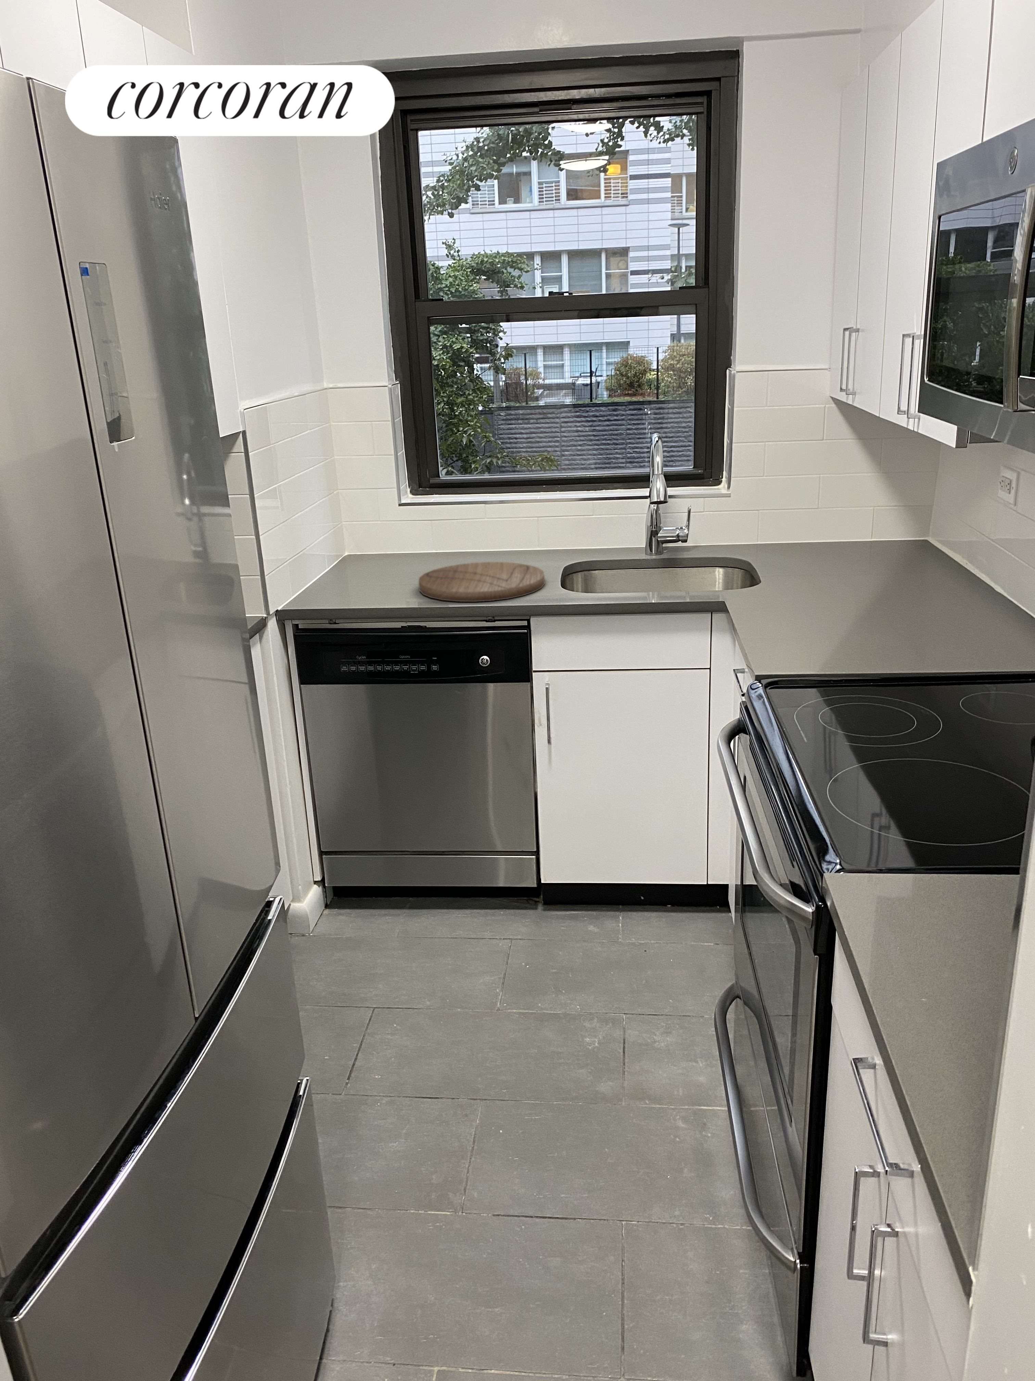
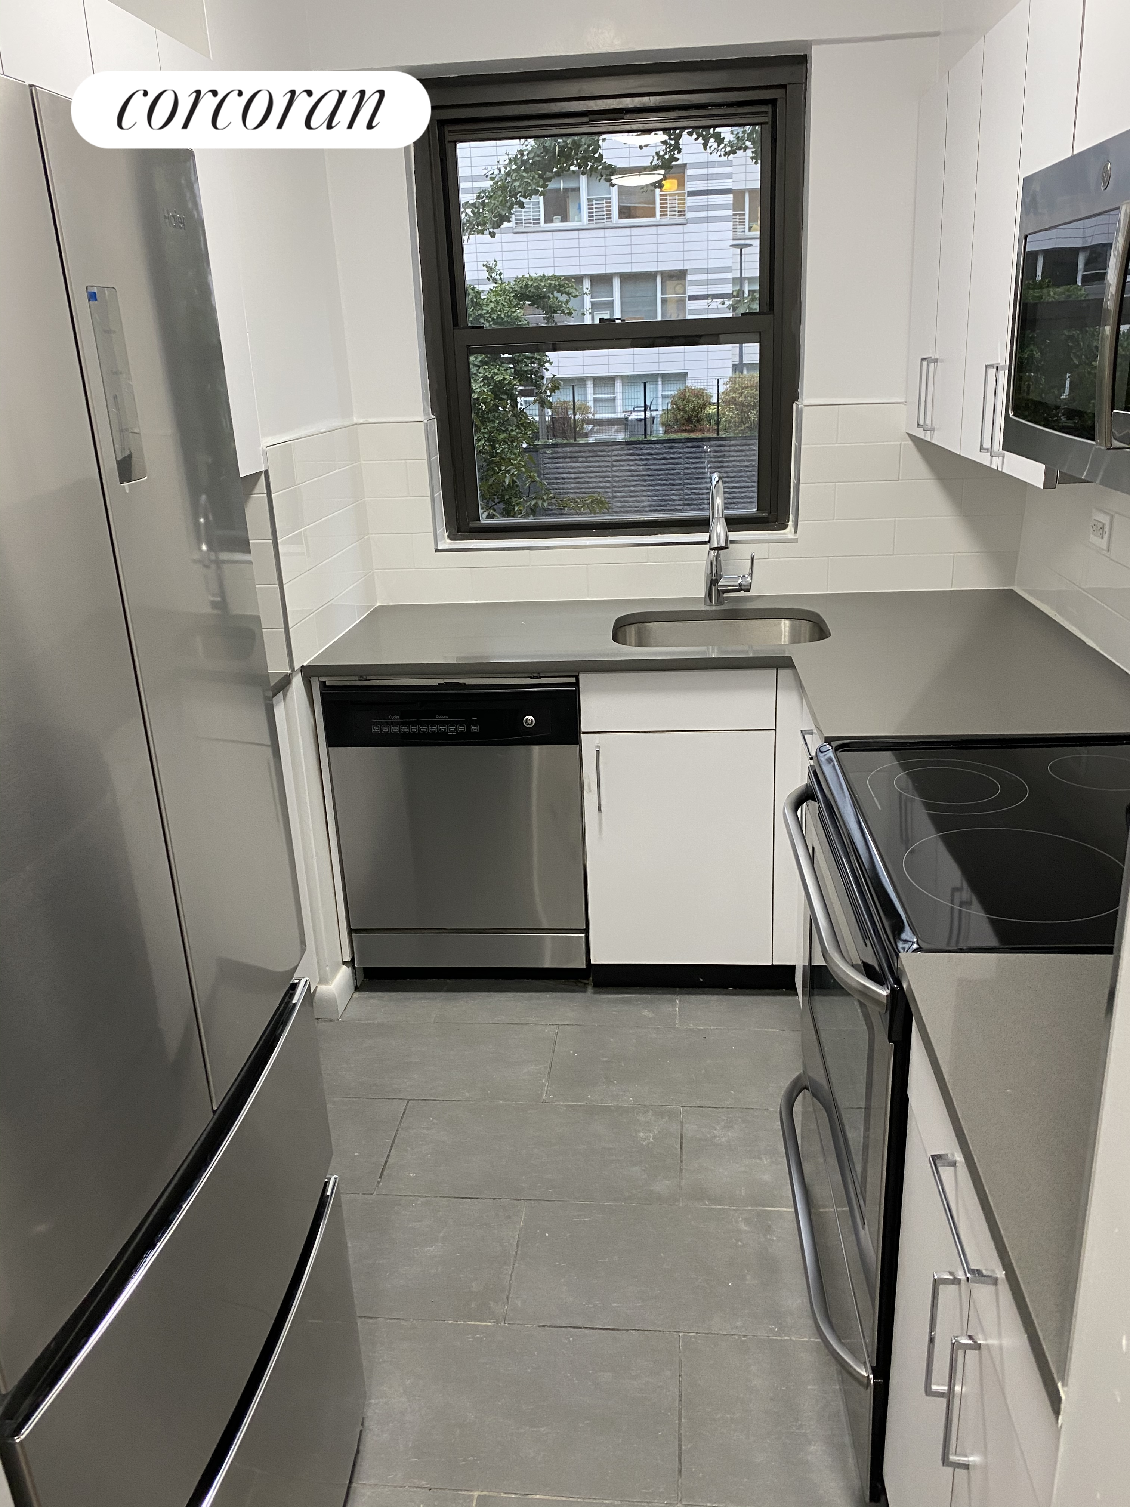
- cutting board [419,562,545,602]
